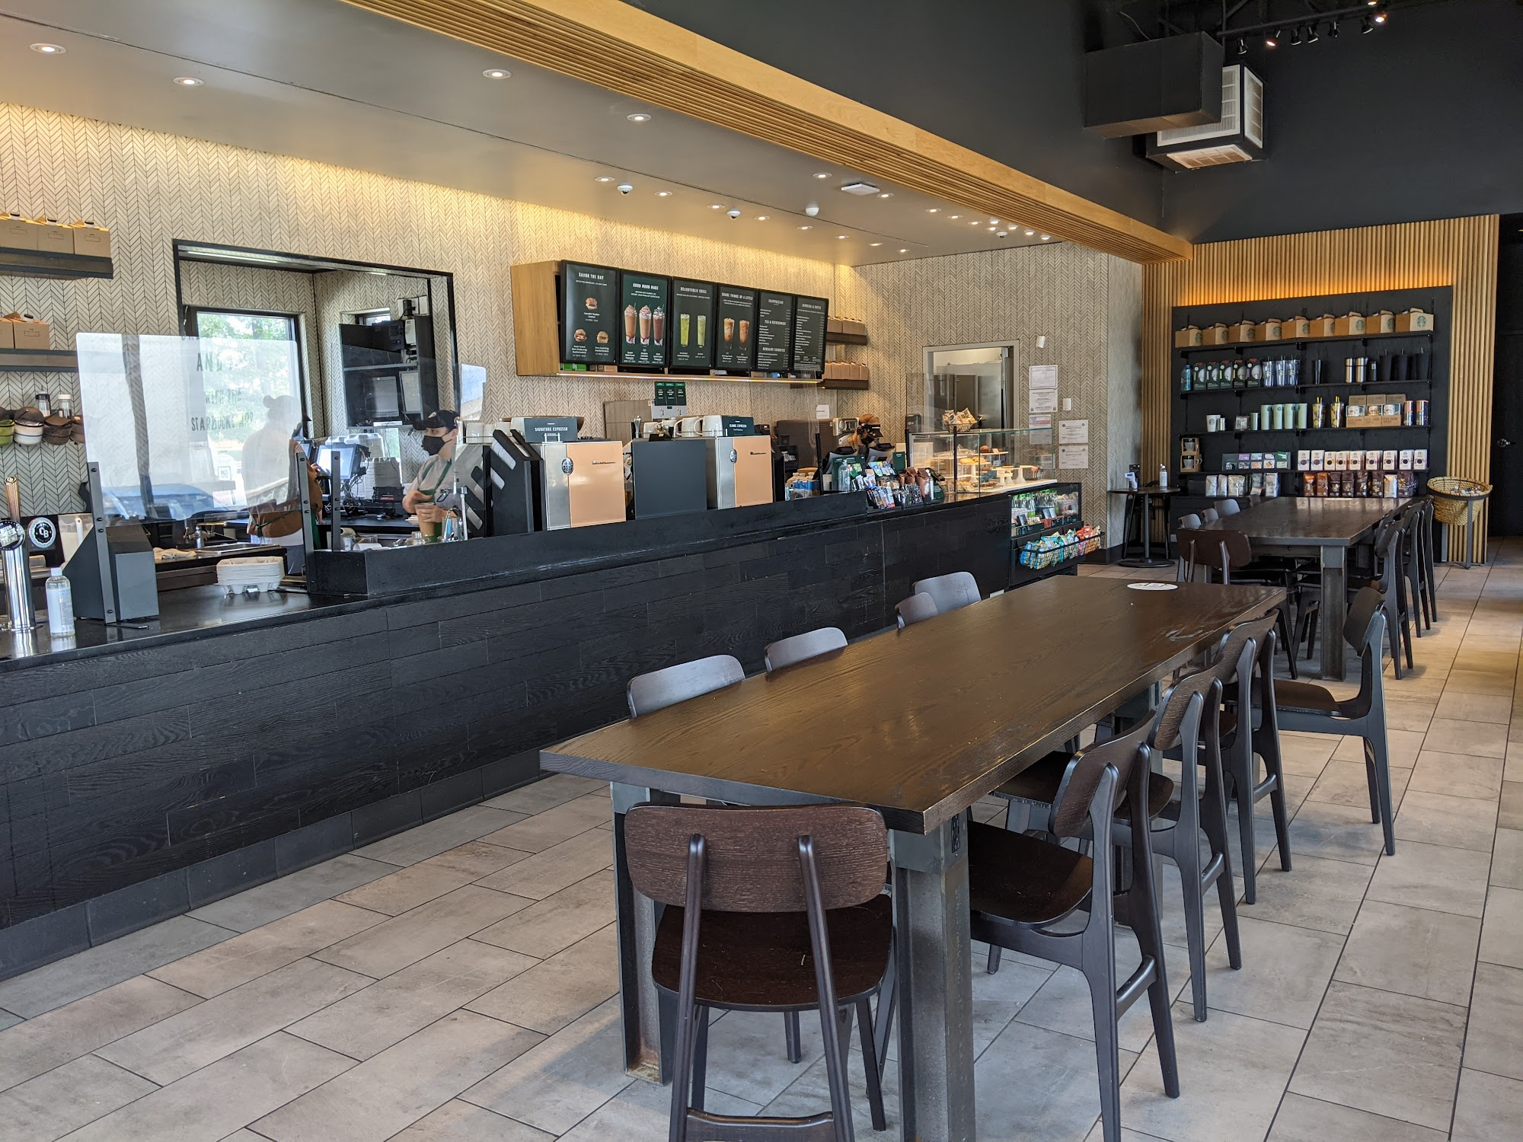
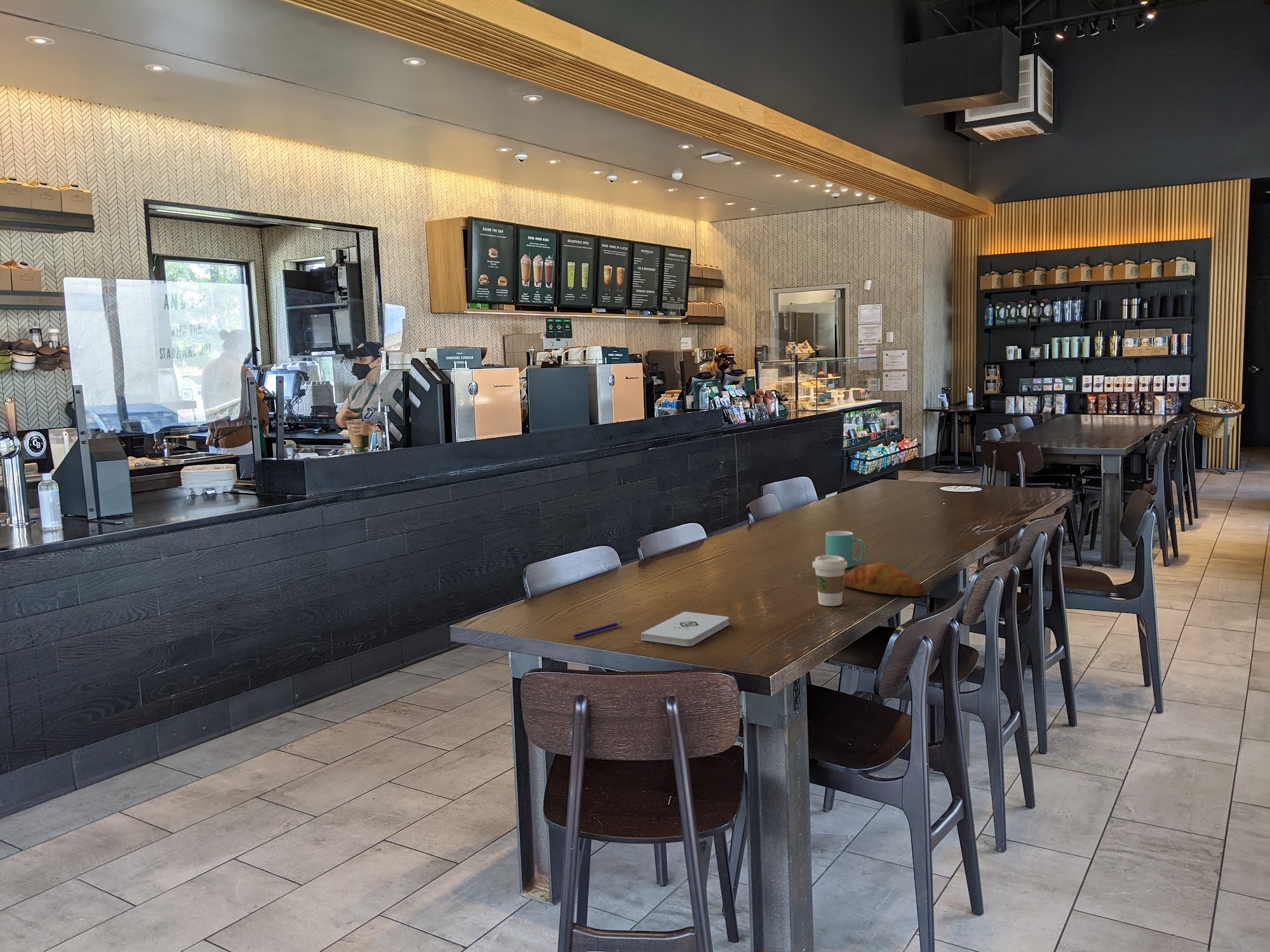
+ pen [572,621,622,639]
+ notepad [641,611,730,647]
+ mug [825,530,866,569]
+ coffee cup [812,555,847,607]
+ pastry [843,562,925,597]
